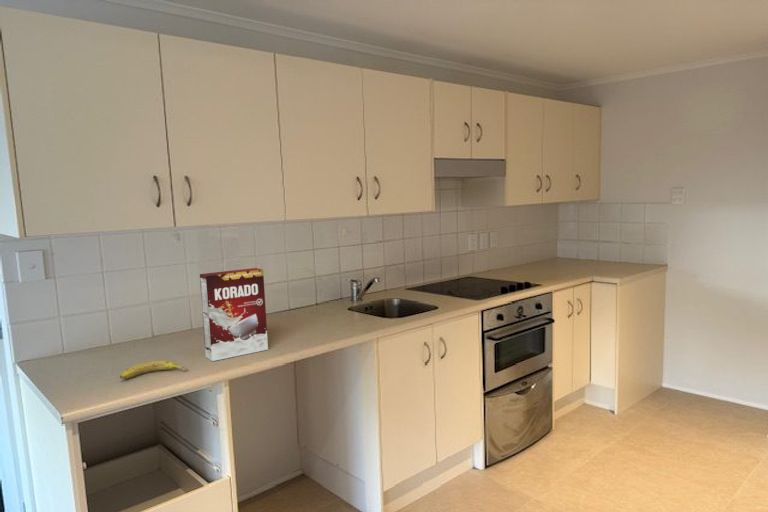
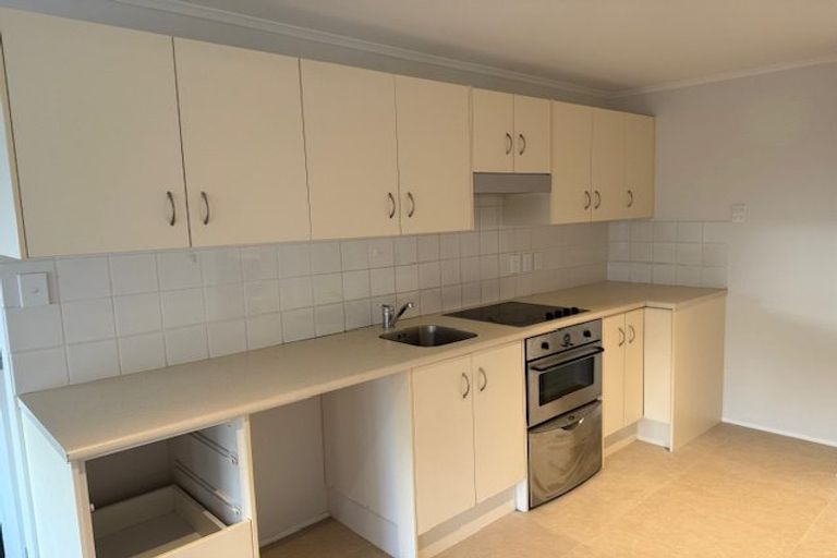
- cereal box [199,267,269,362]
- fruit [119,359,189,380]
